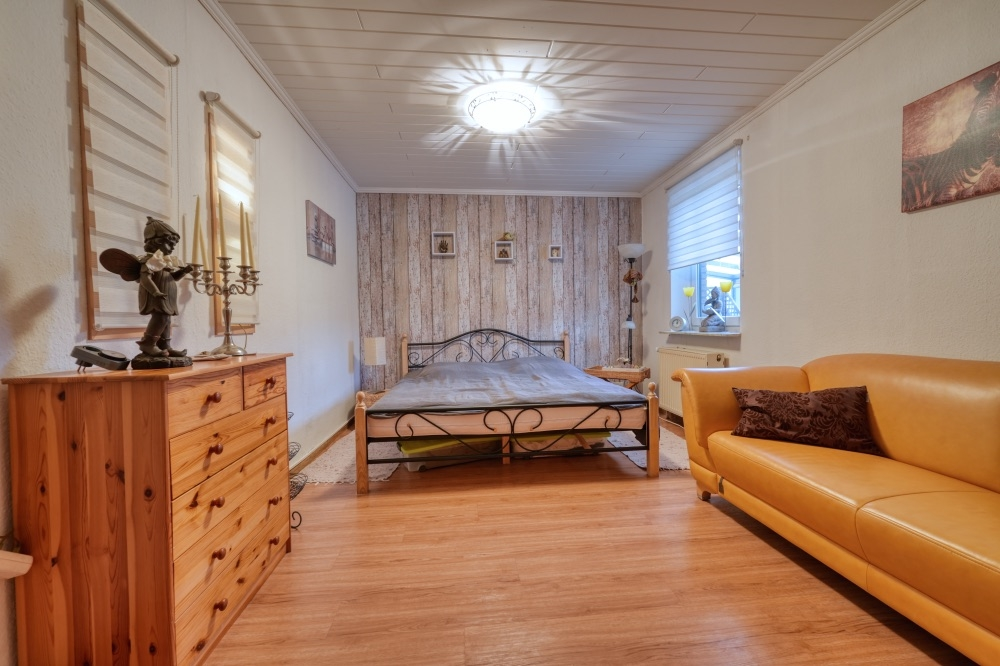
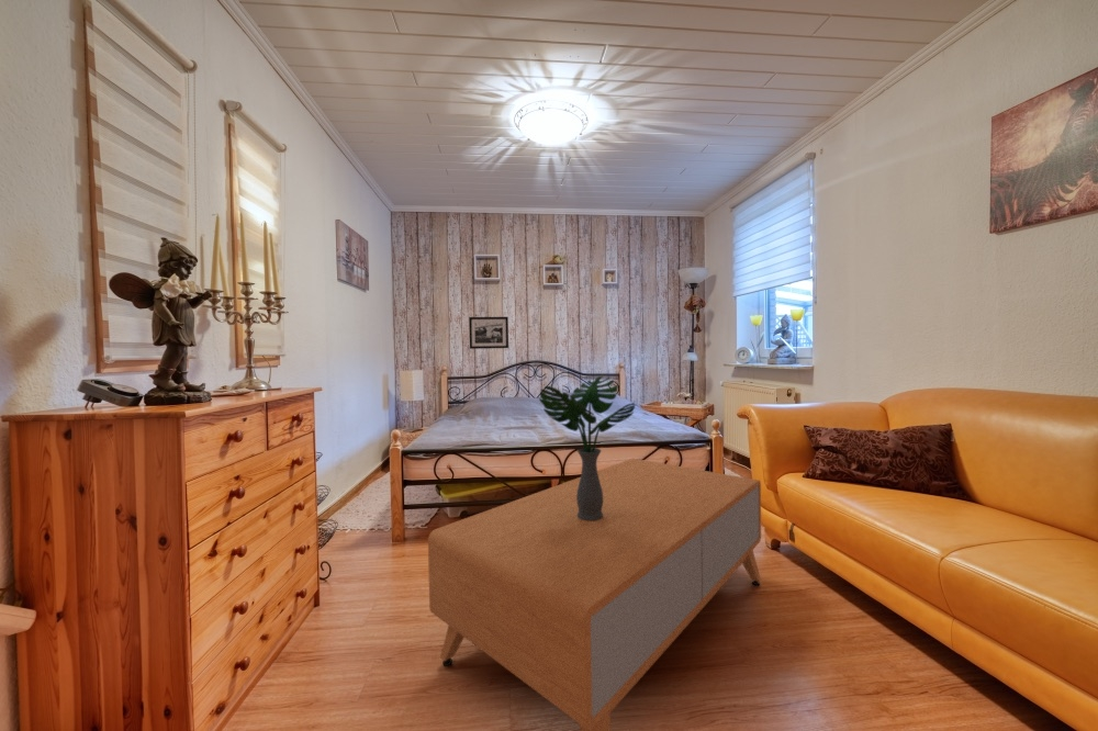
+ picture frame [468,316,509,350]
+ coffee table [427,375,762,731]
